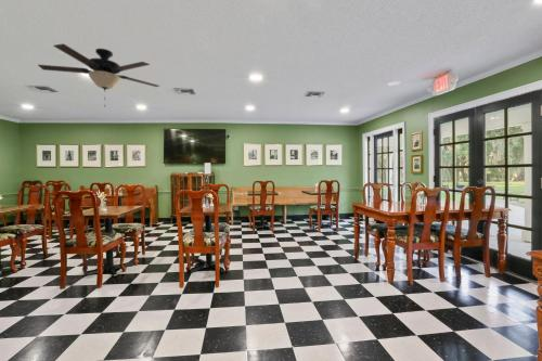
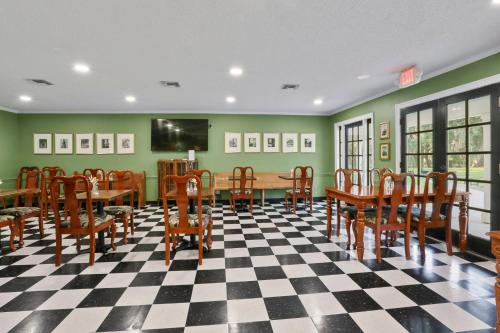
- ceiling fan [37,43,160,107]
